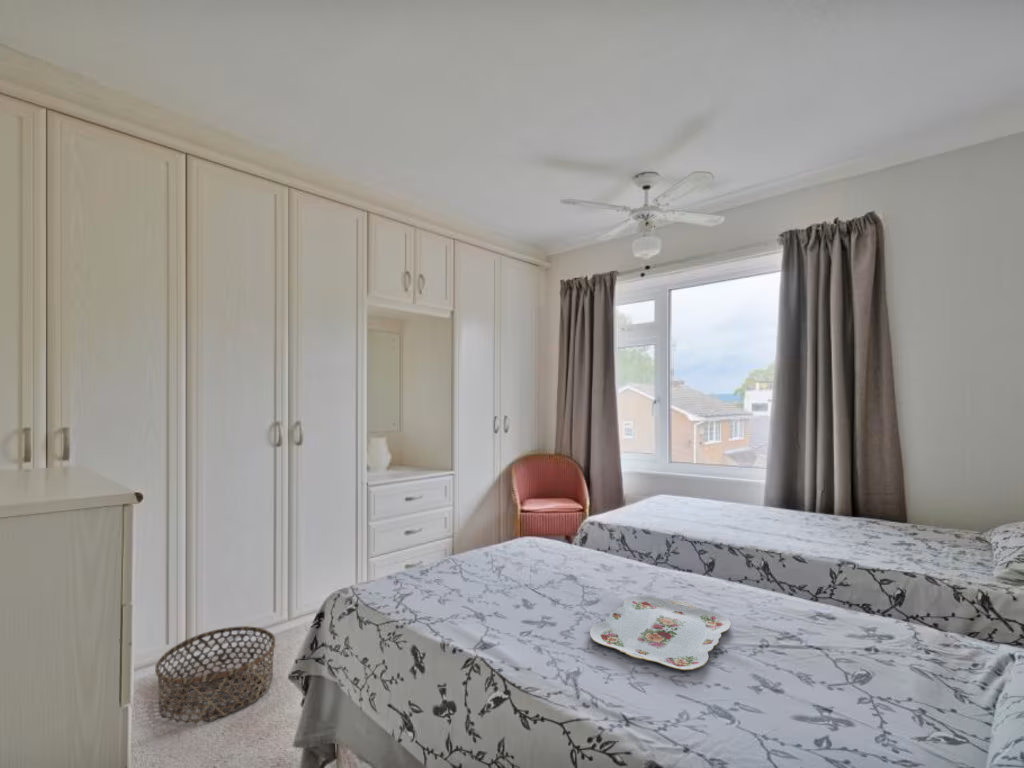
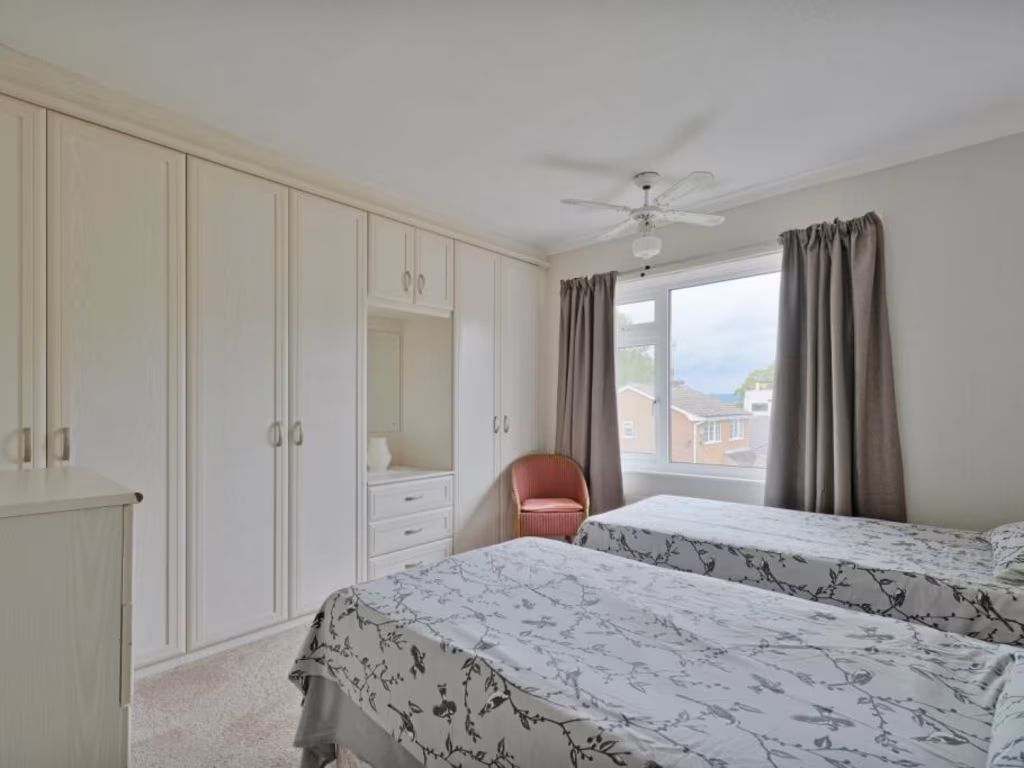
- serving tray [589,595,732,671]
- basket [154,625,276,724]
